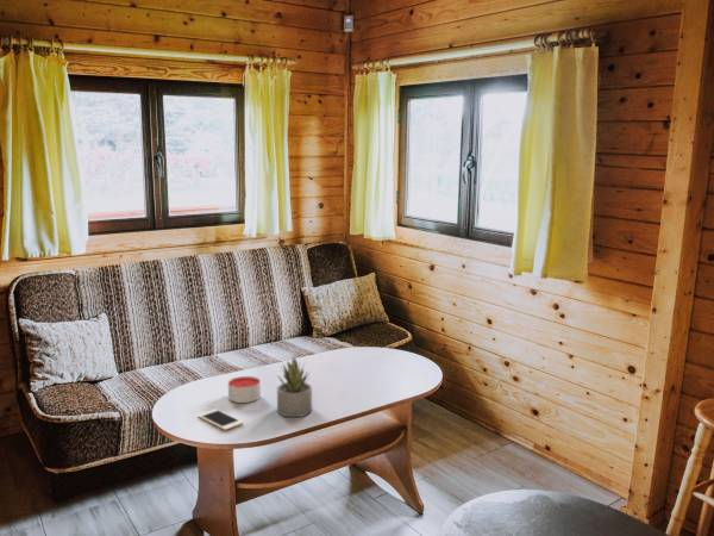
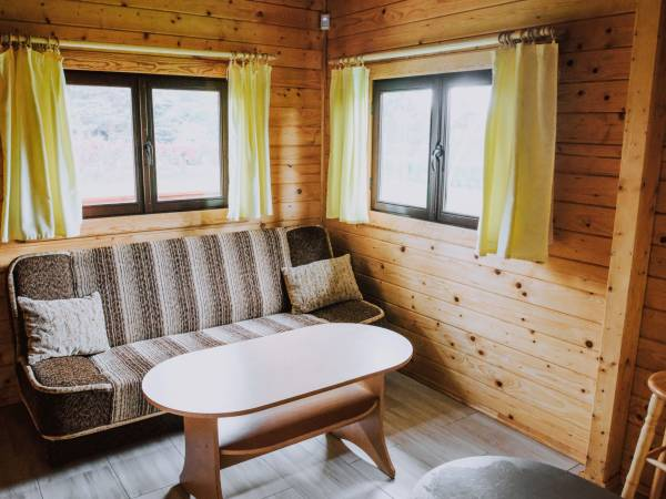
- succulent plant [276,354,313,418]
- cell phone [198,409,245,431]
- candle [227,375,262,404]
